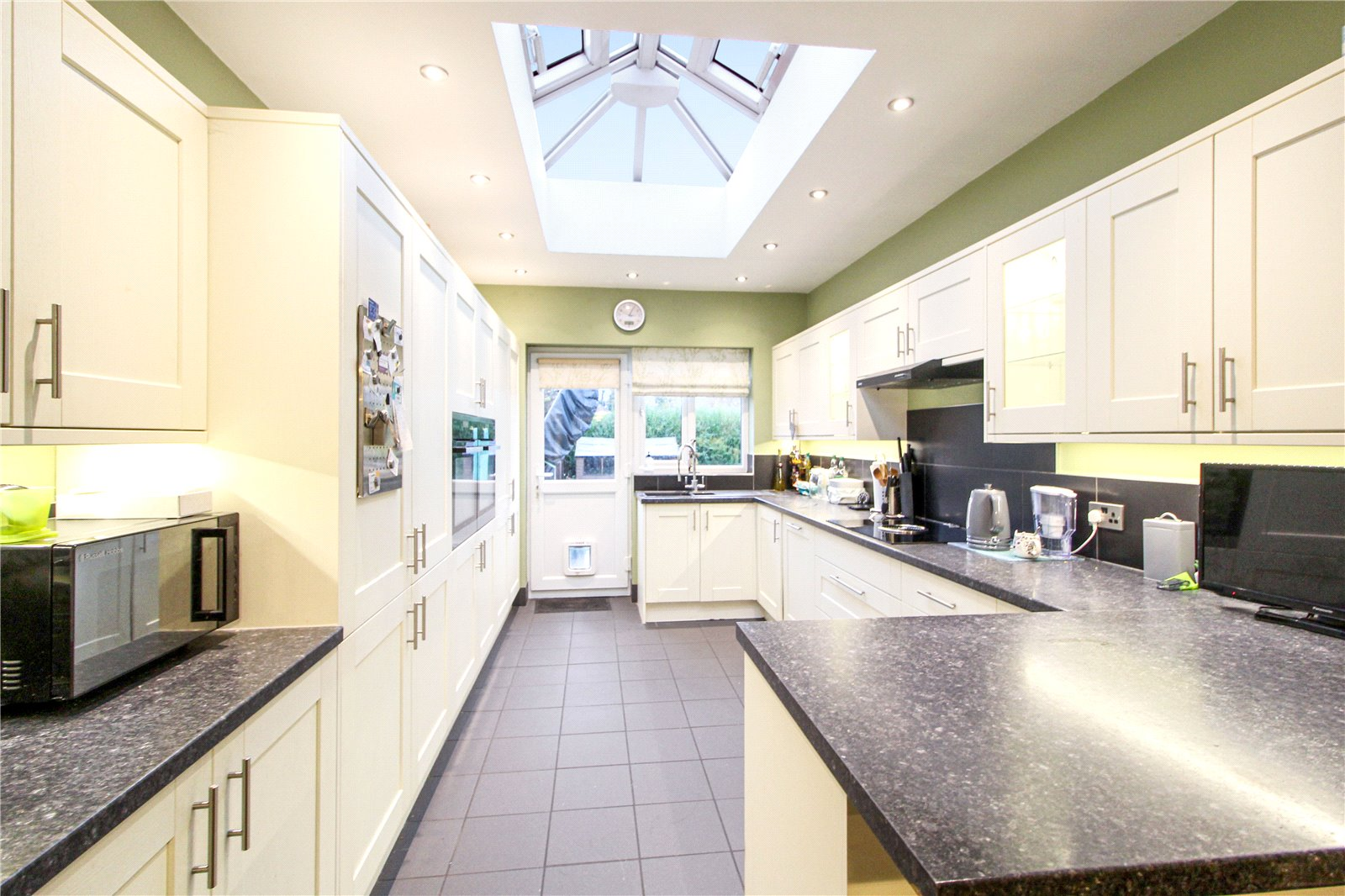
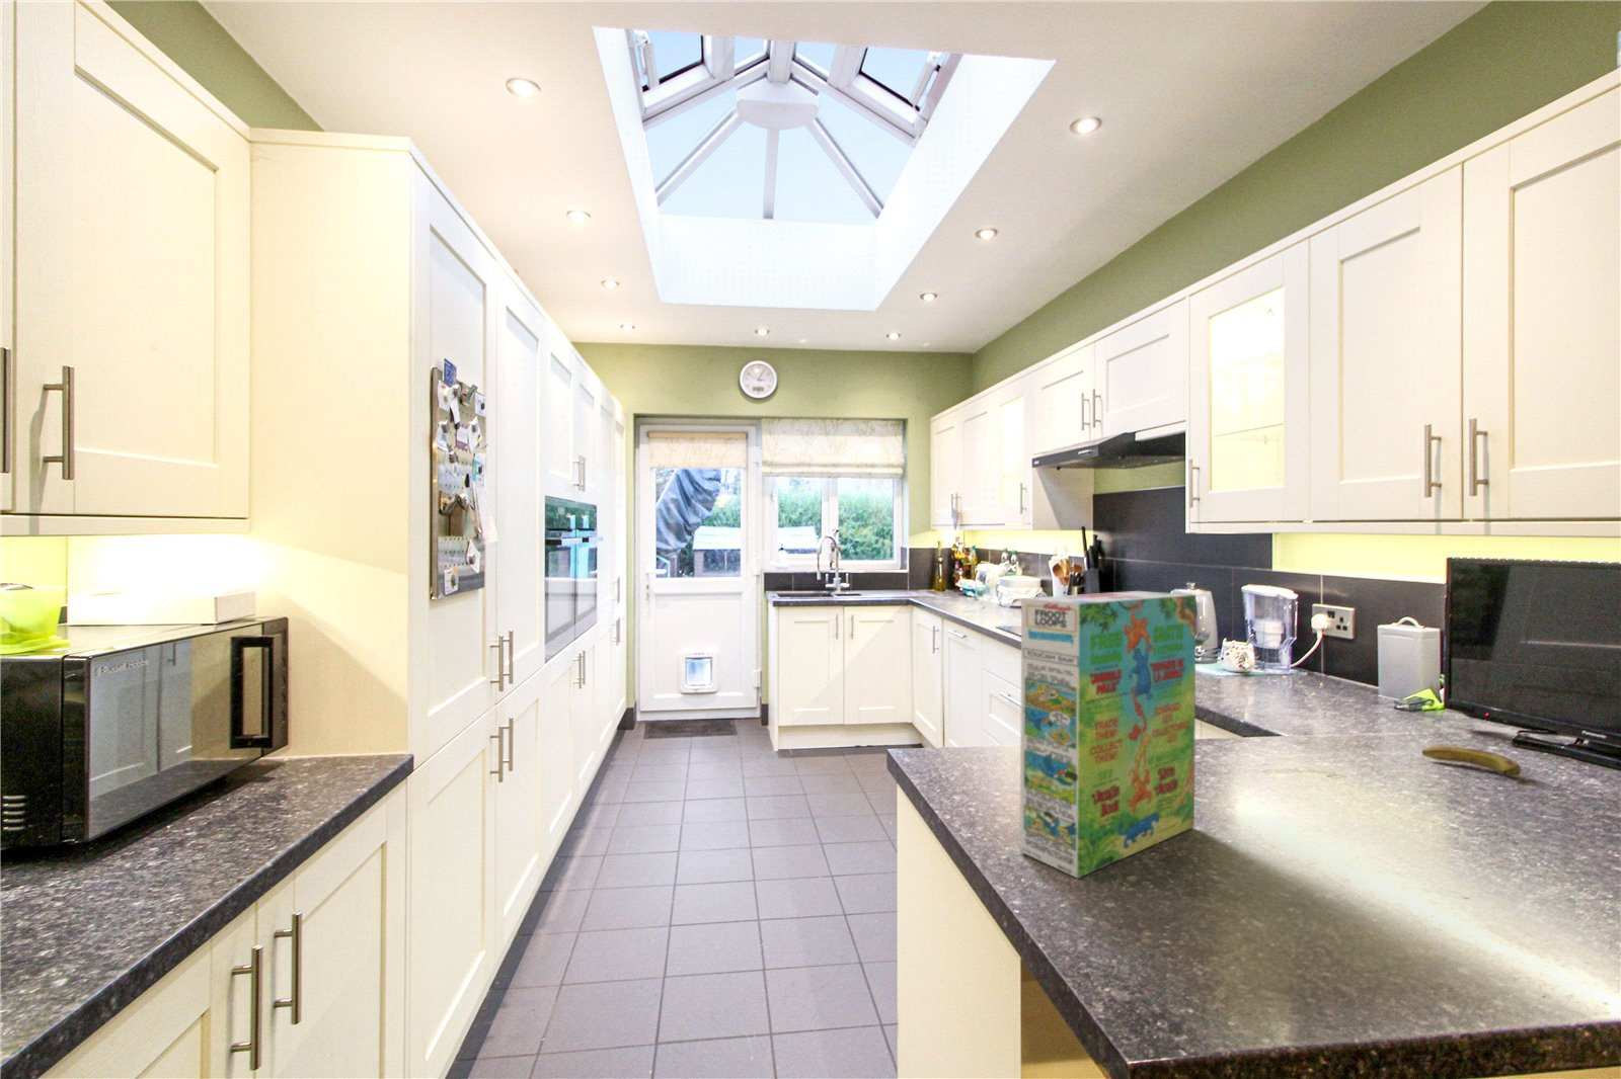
+ cereal box [1020,590,1197,879]
+ banana [1421,745,1522,778]
